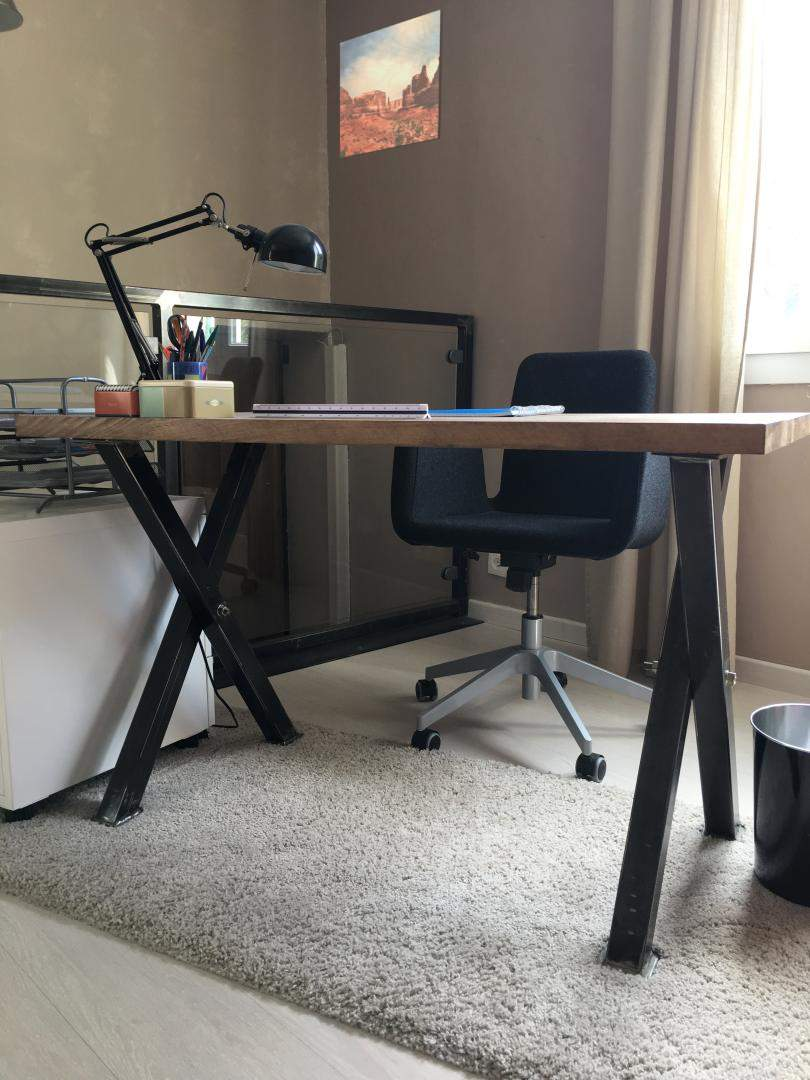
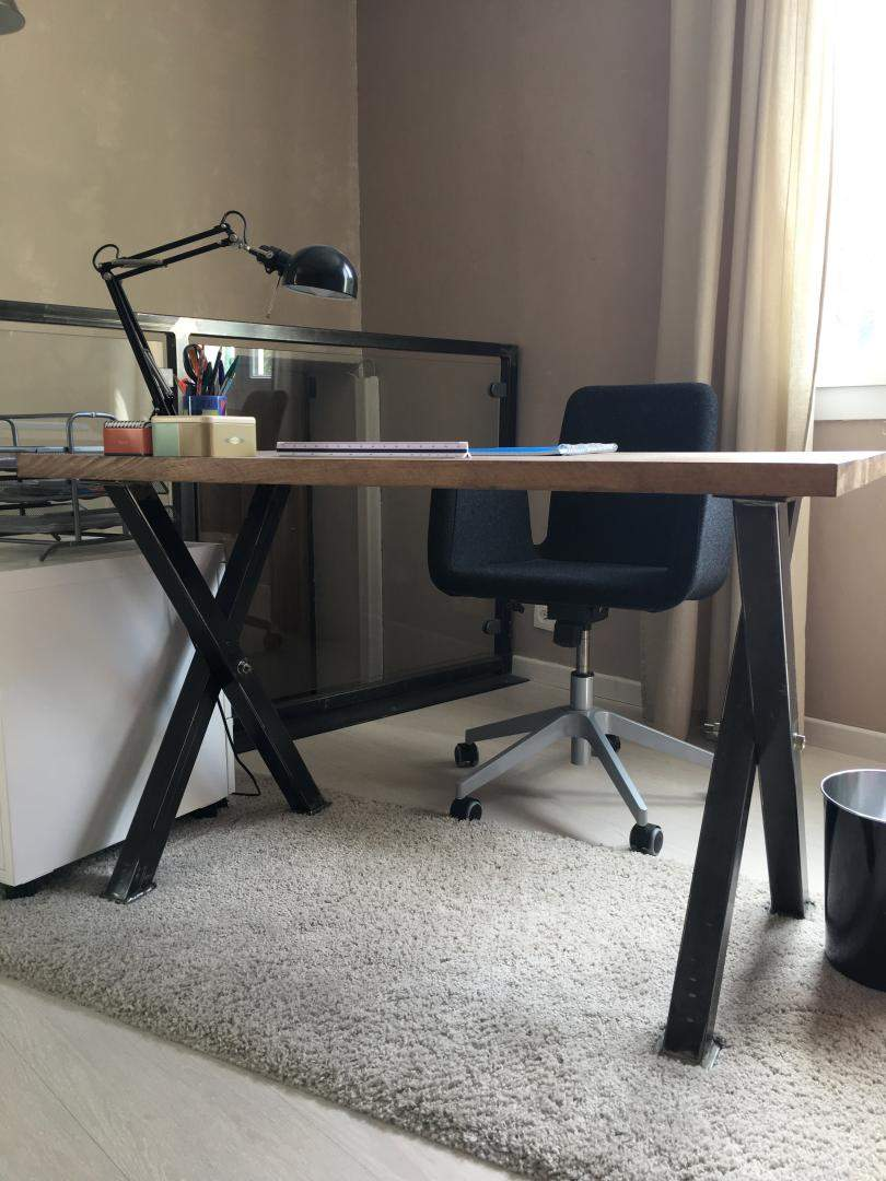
- wall art [339,9,444,159]
